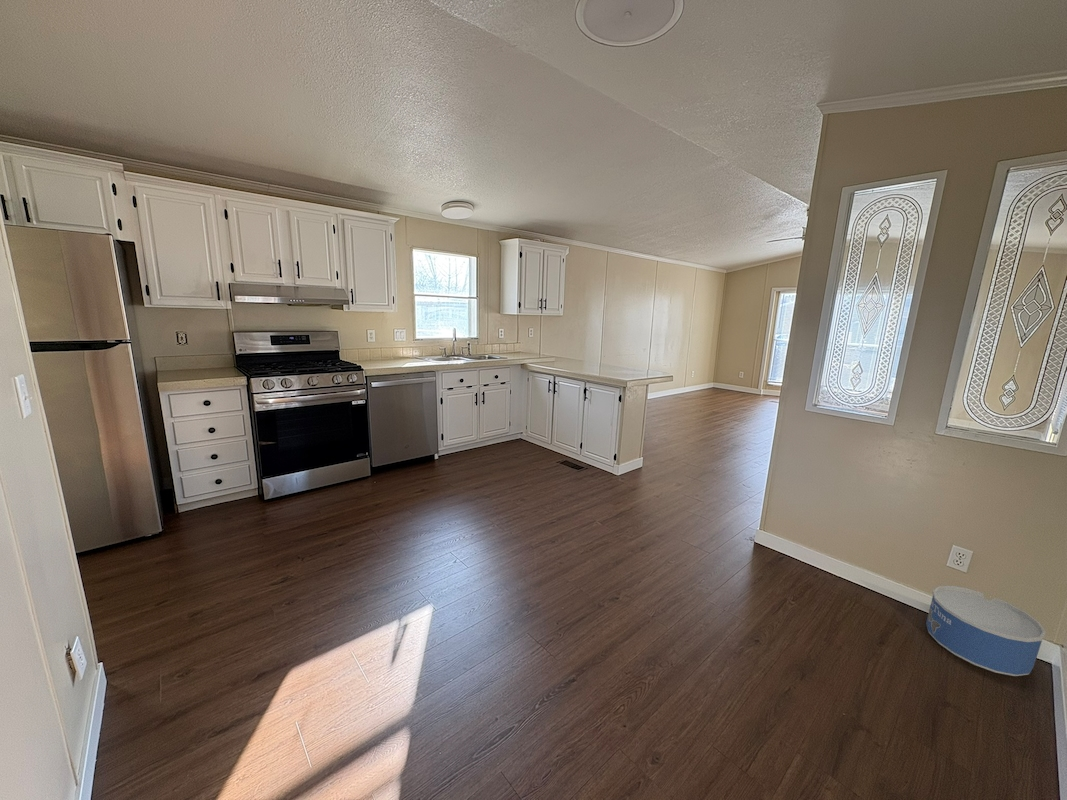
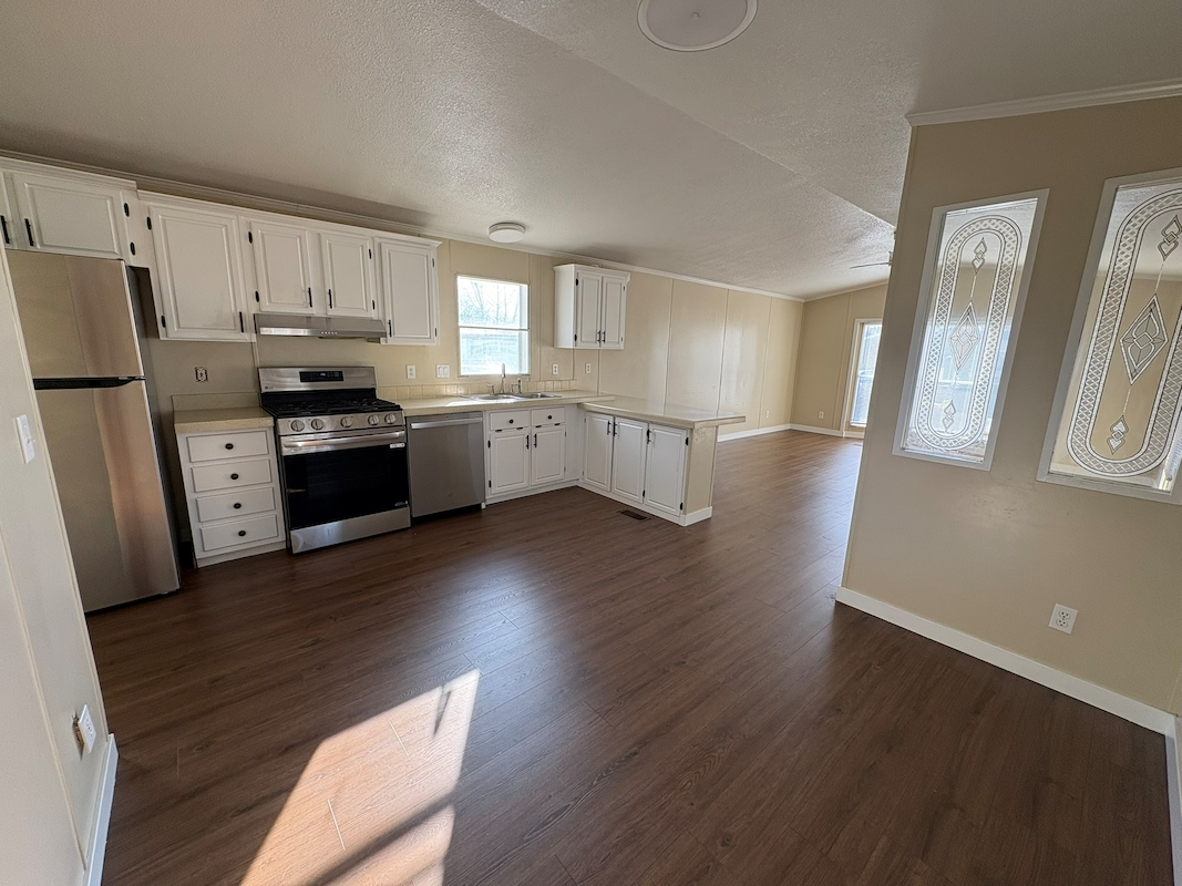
- storage bin [925,585,1047,677]
